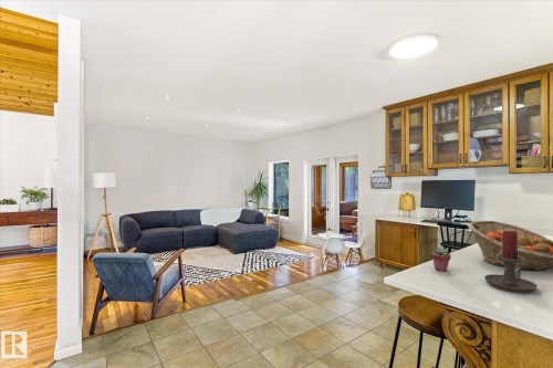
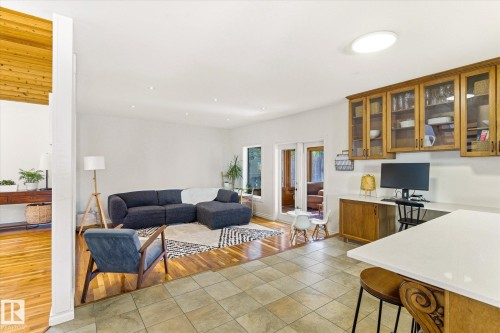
- fruit basket [467,220,553,271]
- potted succulent [430,246,452,272]
- candle holder [483,231,539,293]
